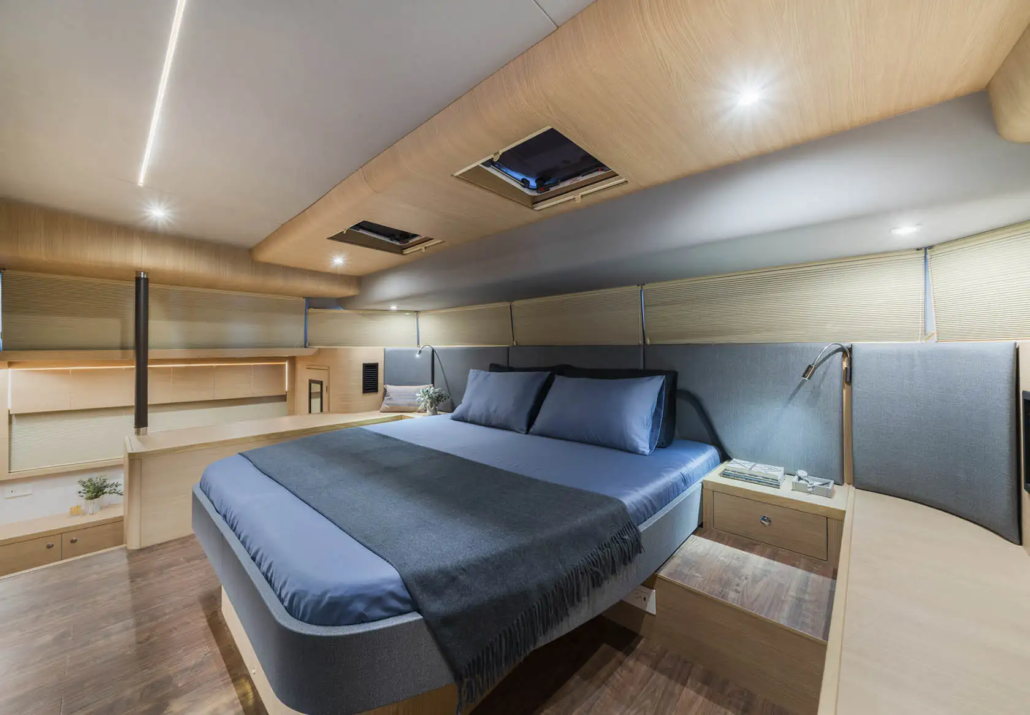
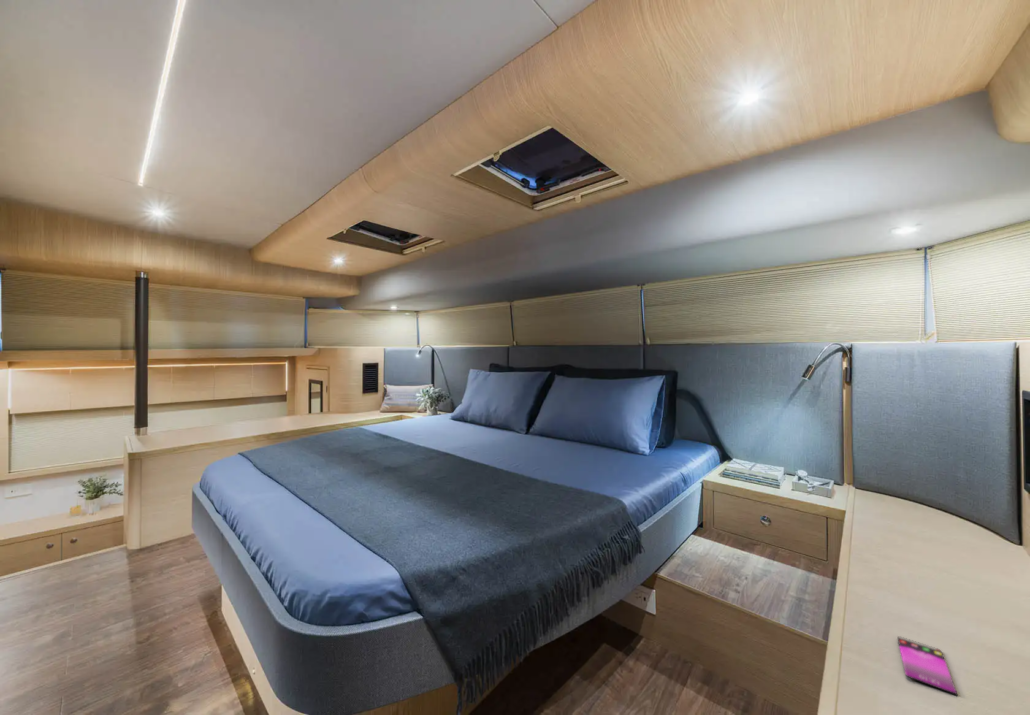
+ smartphone [896,635,958,695]
